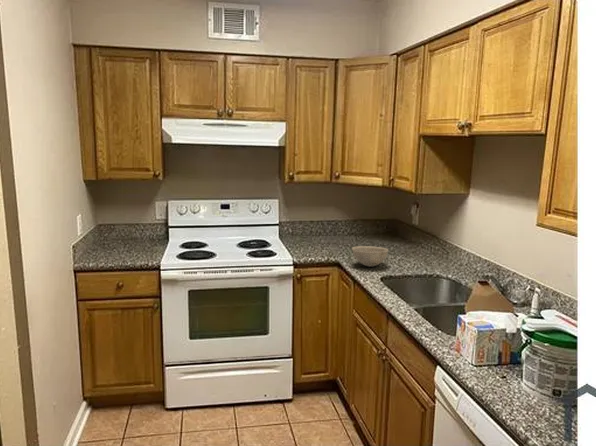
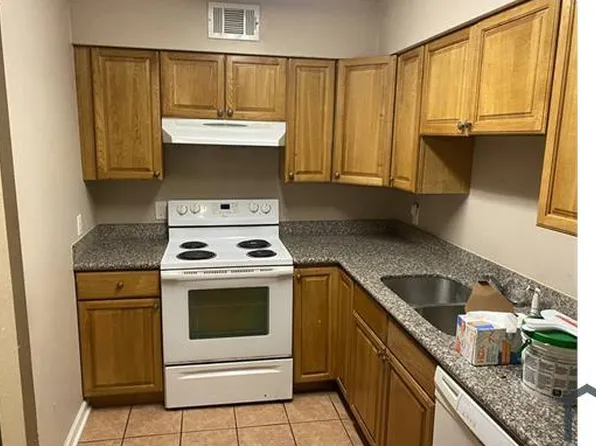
- bowl [351,245,389,267]
